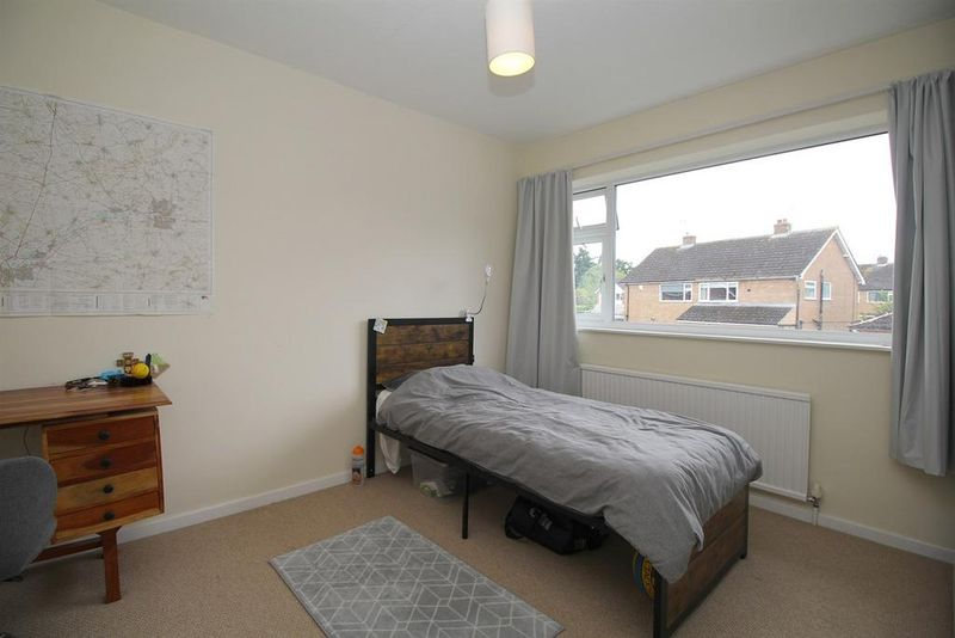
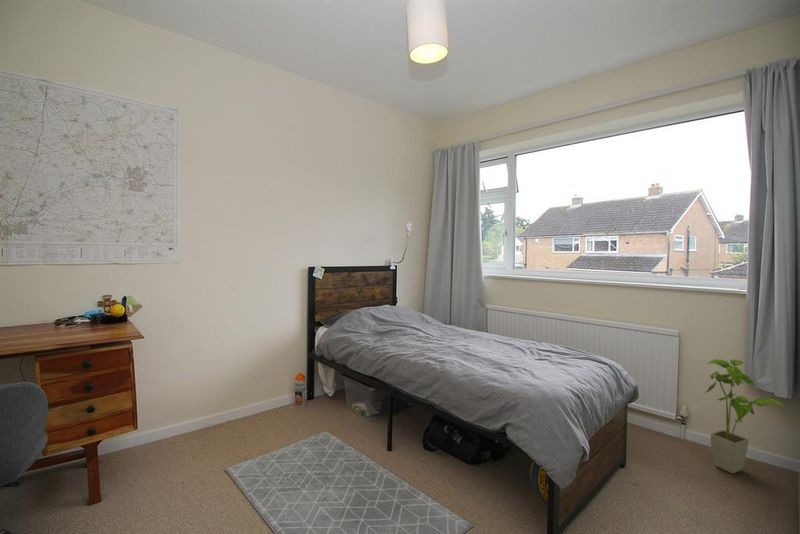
+ house plant [704,358,789,474]
